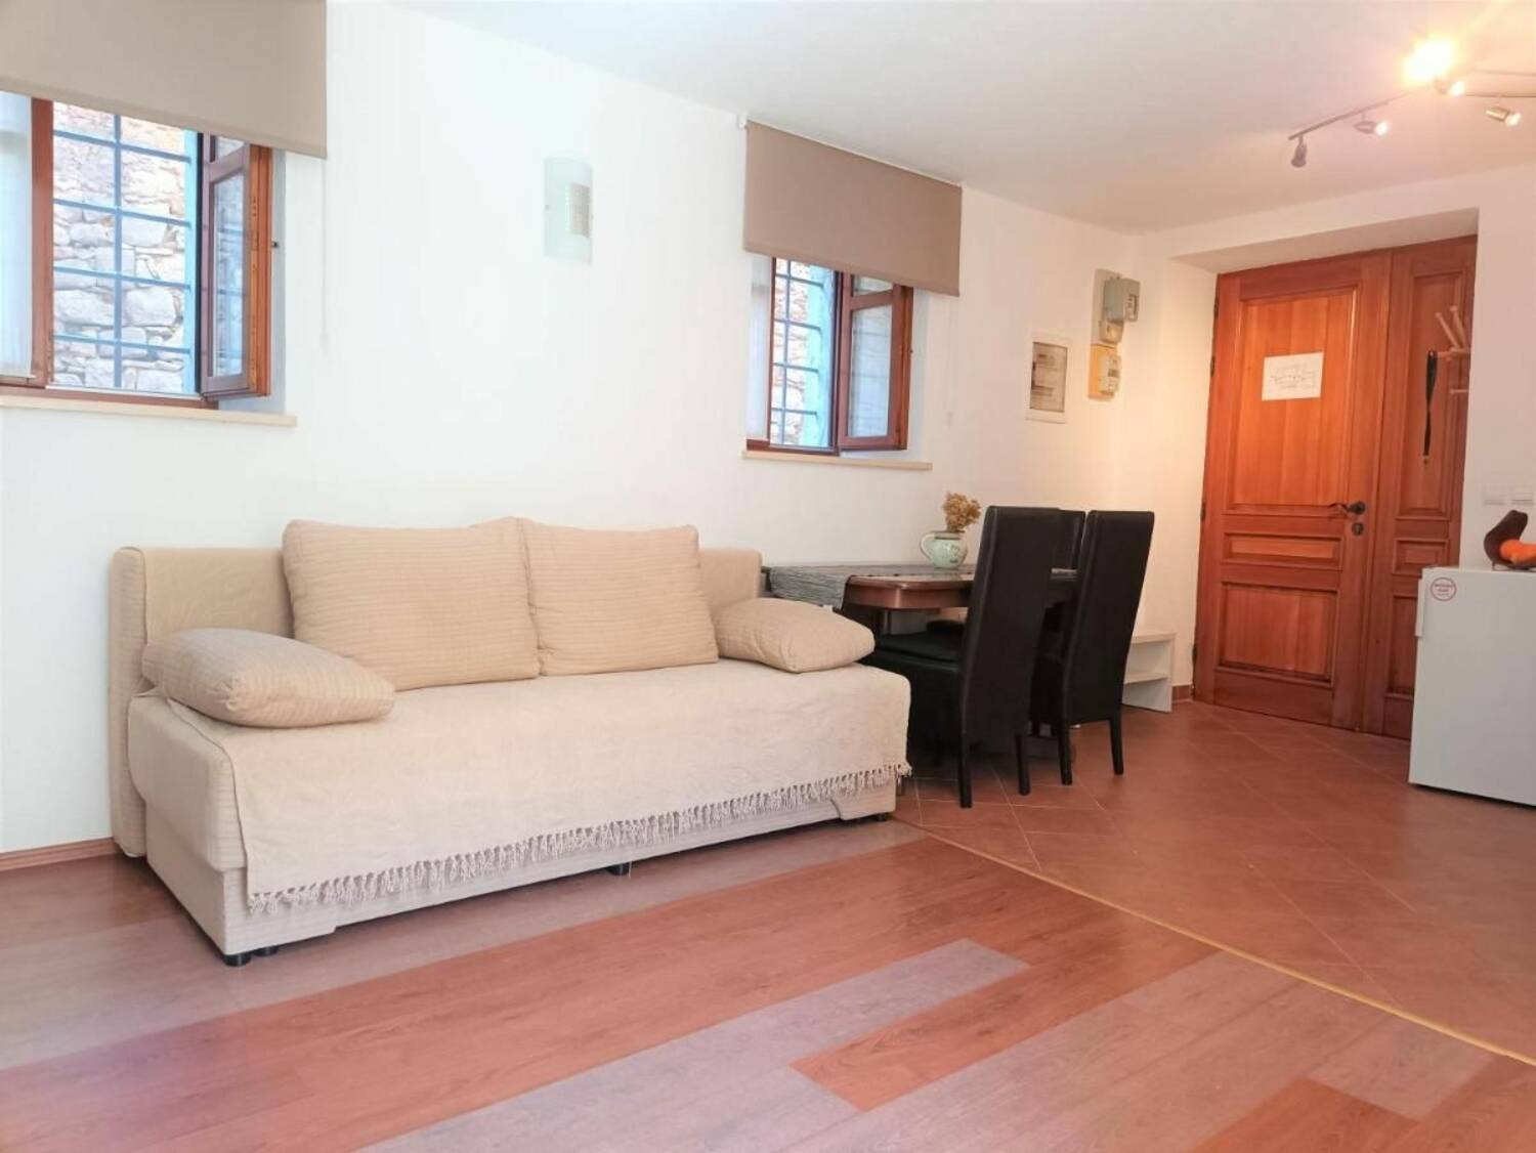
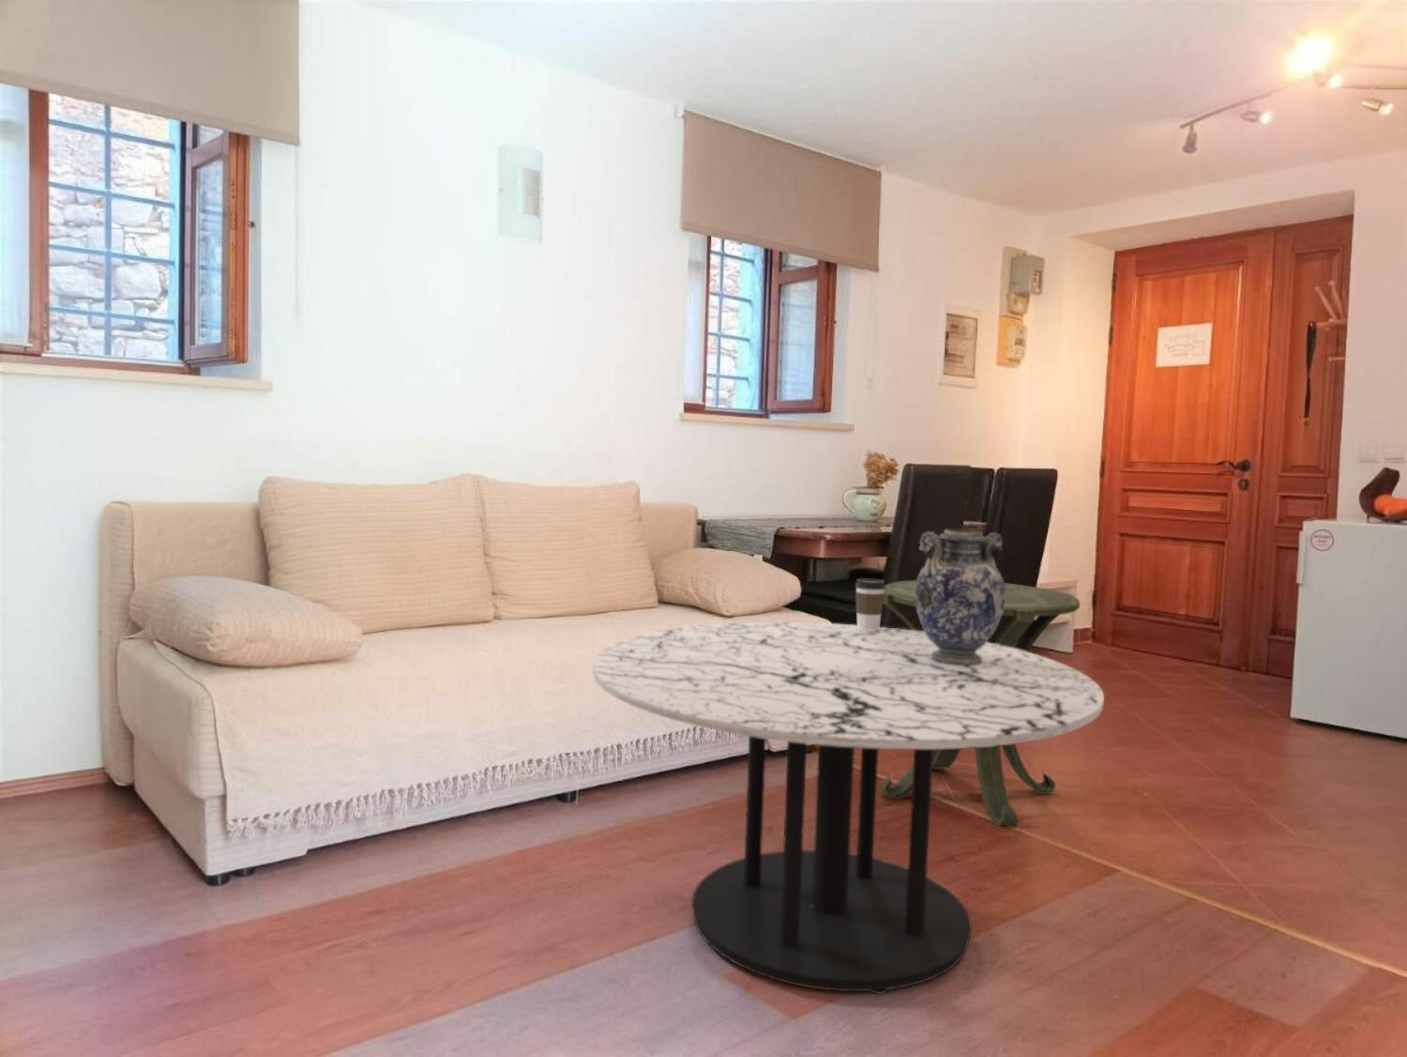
+ coffee cup [854,577,885,631]
+ side table [878,580,1081,826]
+ decorative vase [915,527,1005,665]
+ coffee table [591,622,1105,995]
